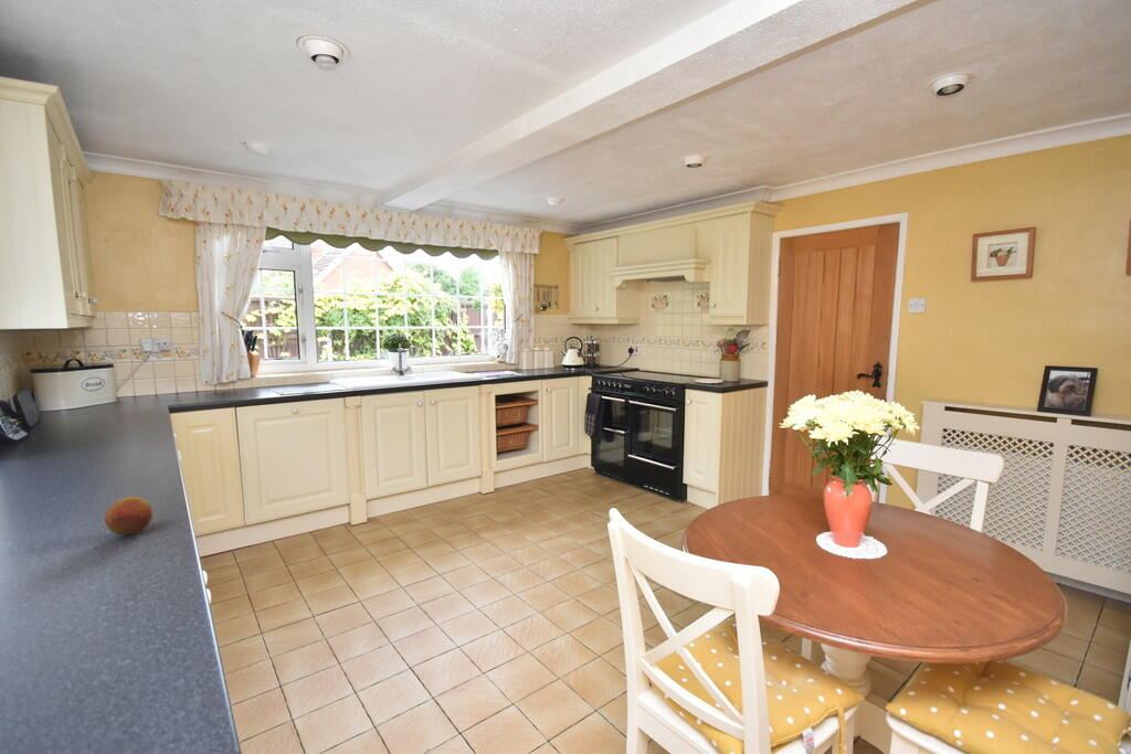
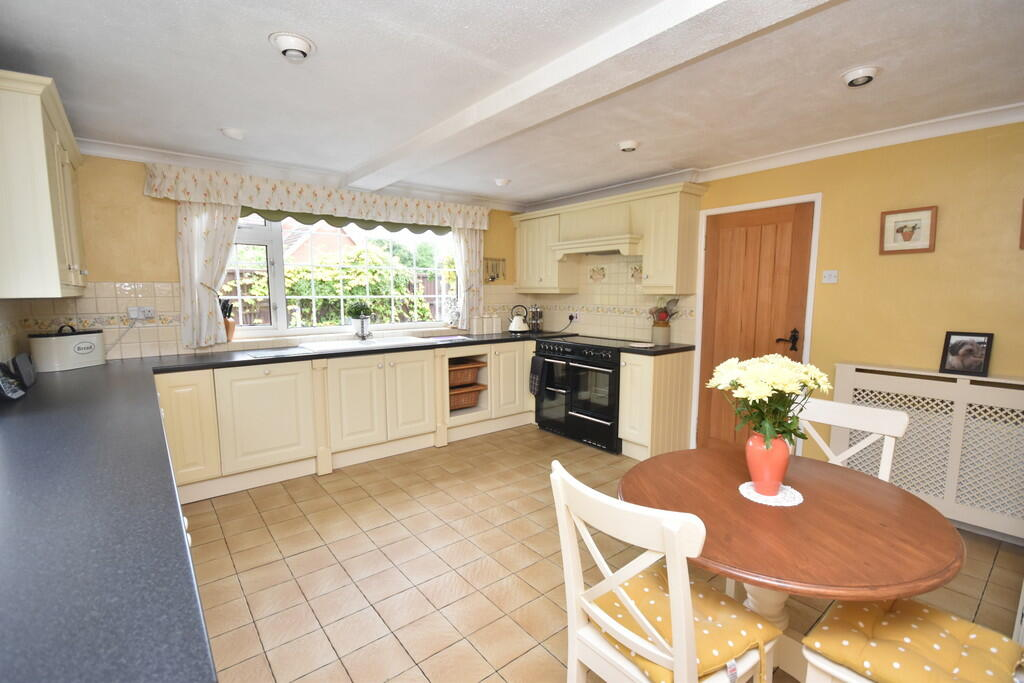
- apple [104,496,154,537]
